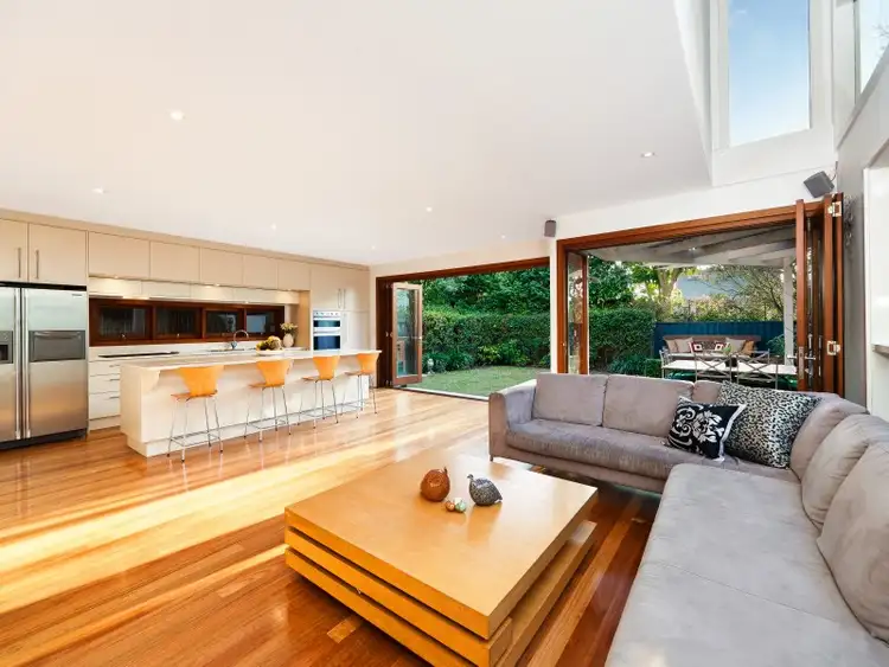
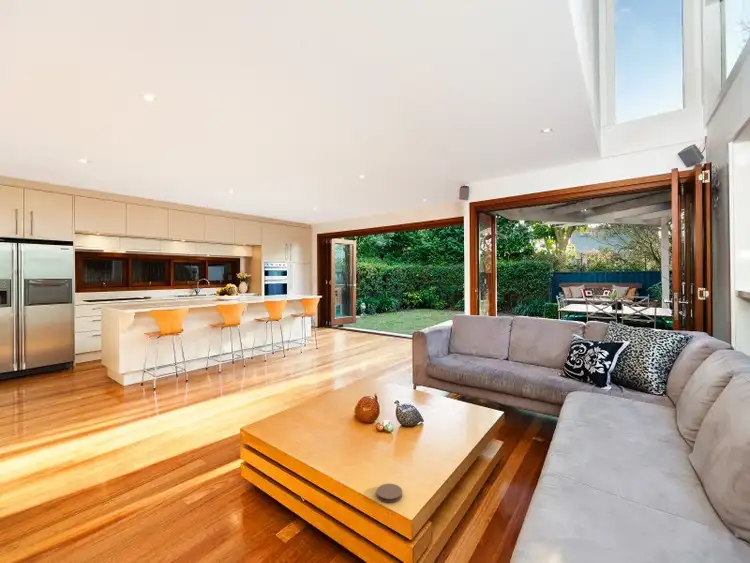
+ coaster [376,483,403,503]
